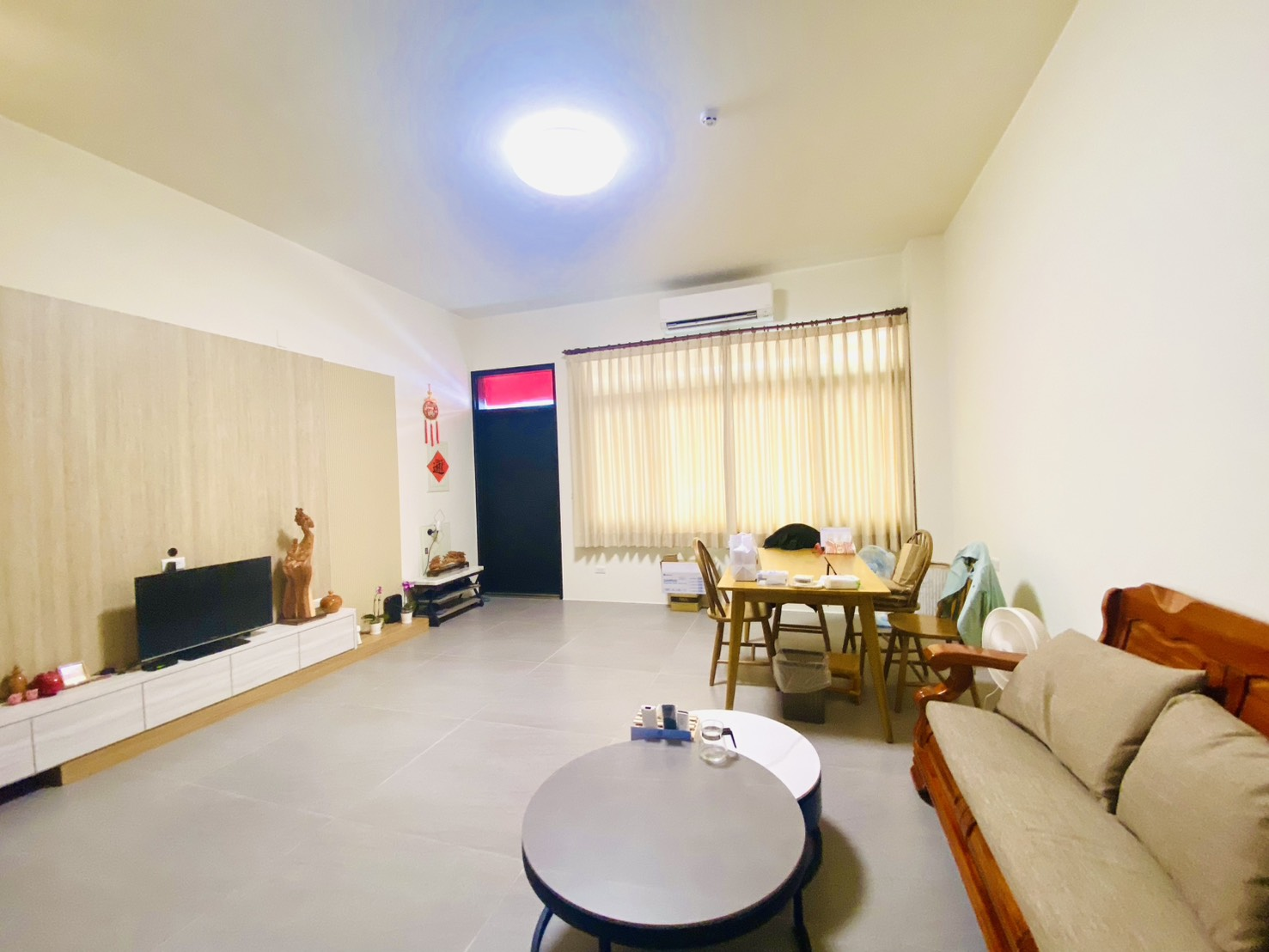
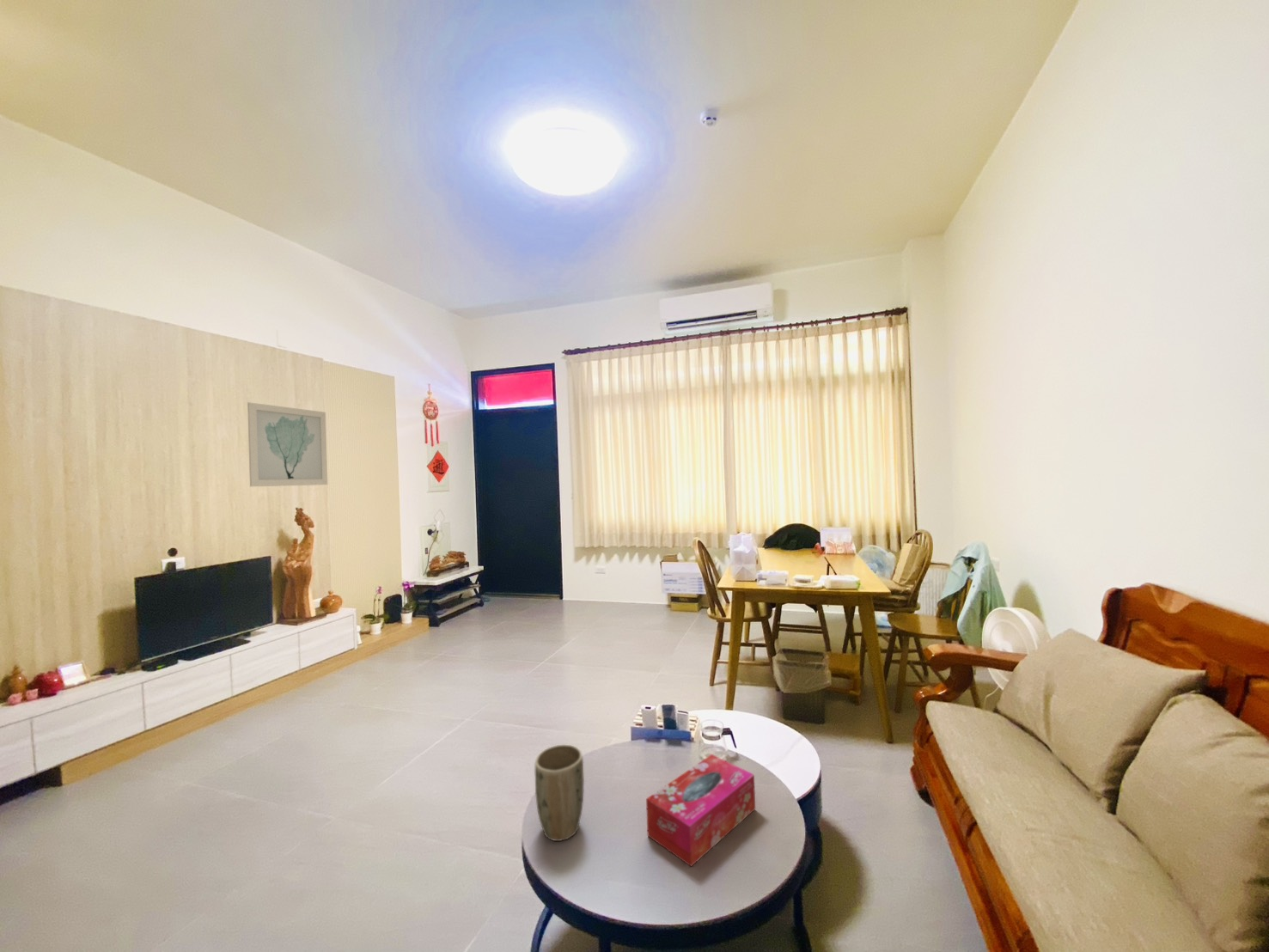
+ wall art [247,401,328,487]
+ tissue box [645,754,756,868]
+ plant pot [534,744,585,842]
